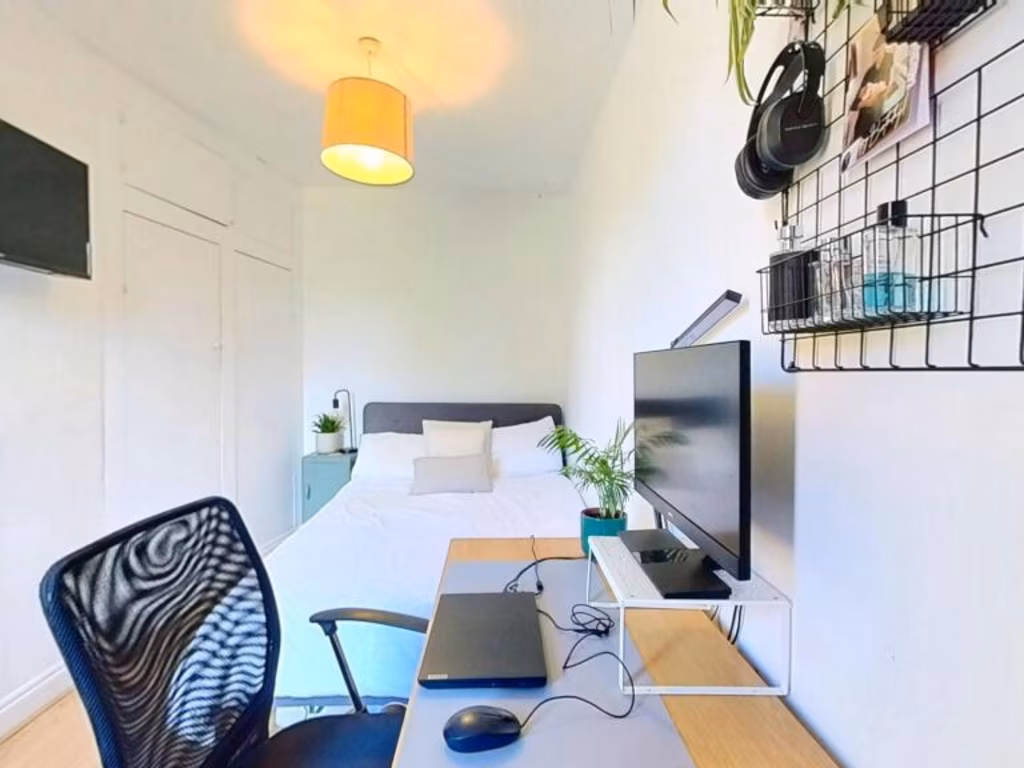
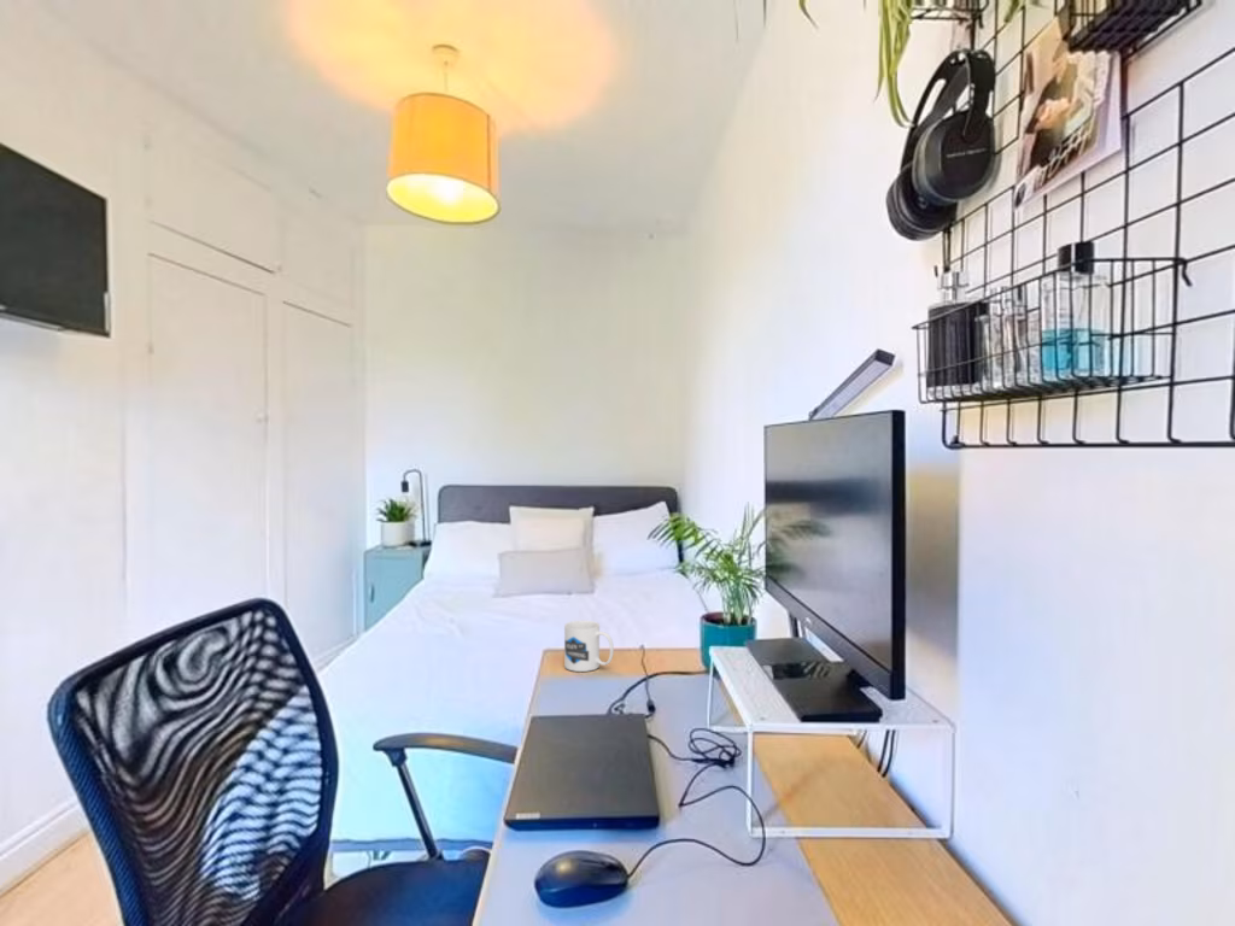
+ mug [563,620,615,673]
